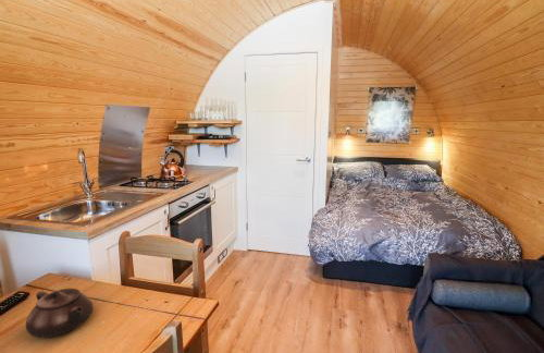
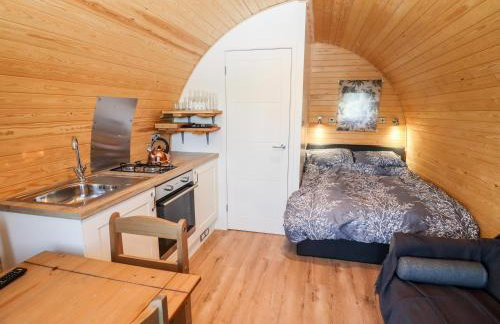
- teapot [25,288,95,339]
